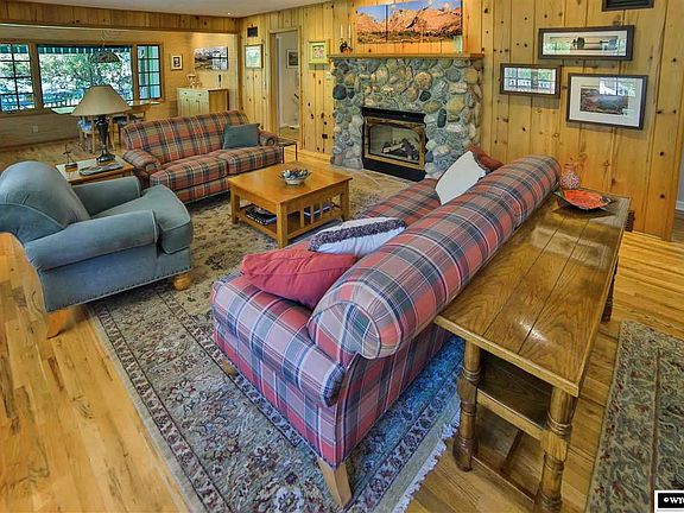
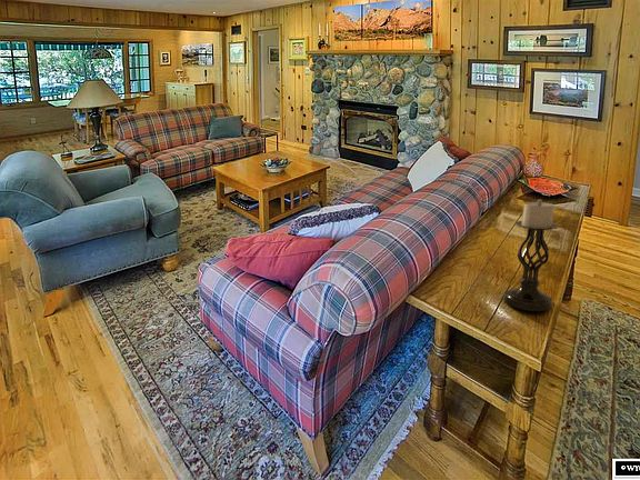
+ candle holder [502,199,560,312]
